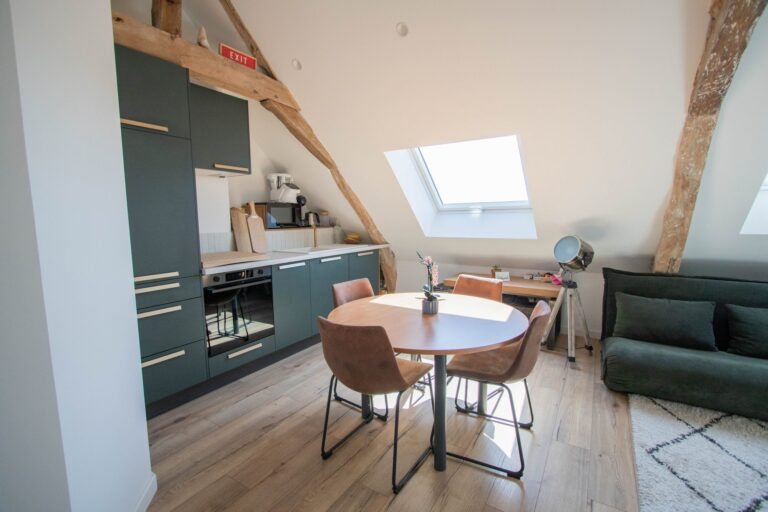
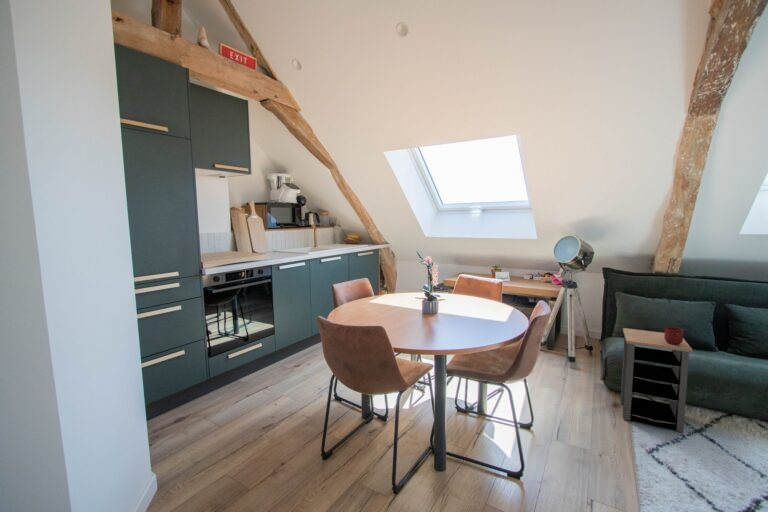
+ side table [619,327,693,434]
+ mug [664,326,685,345]
